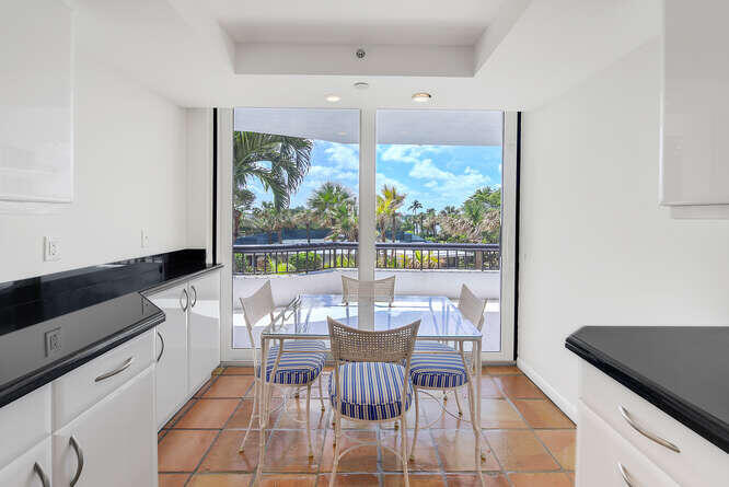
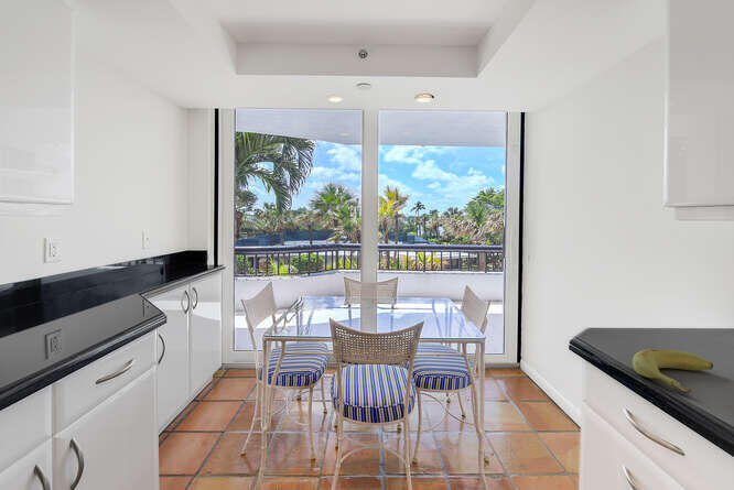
+ banana [632,348,714,394]
